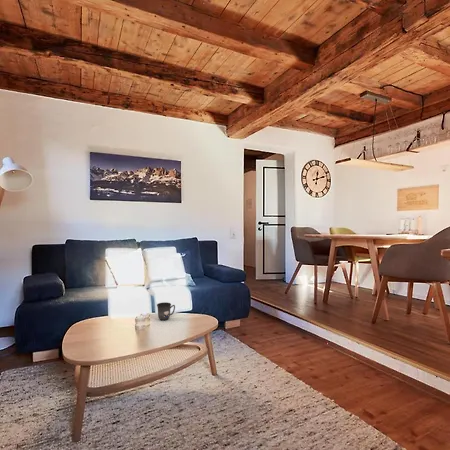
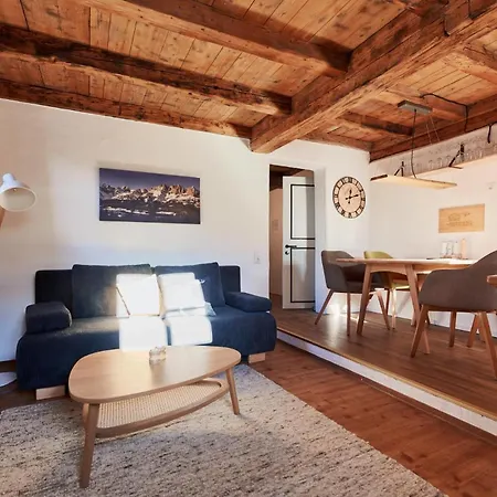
- mug [156,301,176,322]
